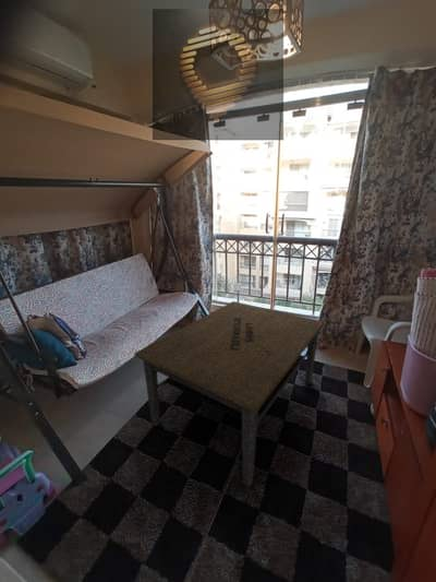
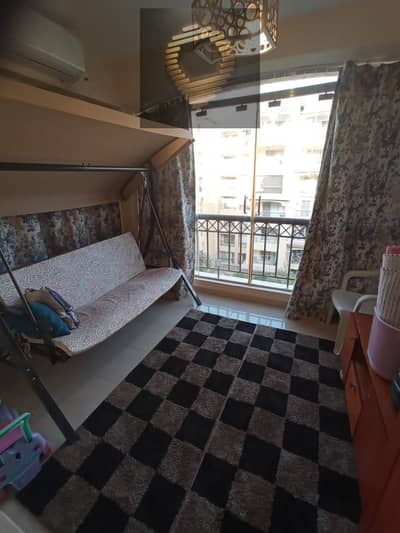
- coffee table [134,300,326,487]
